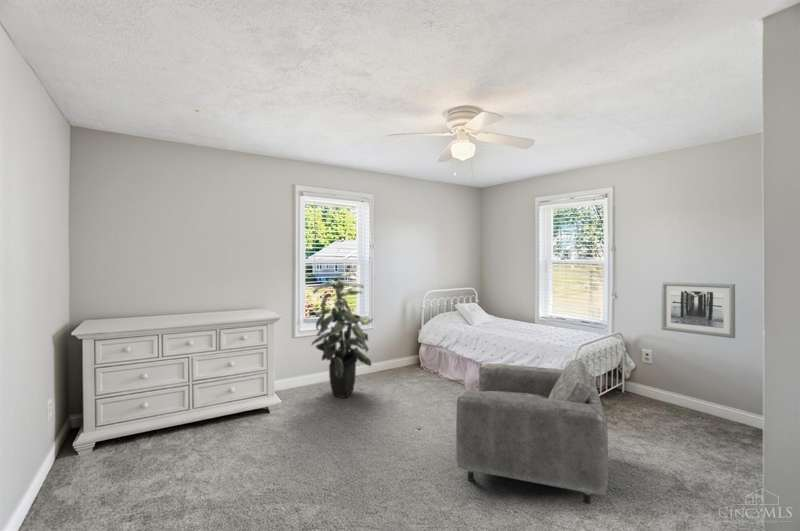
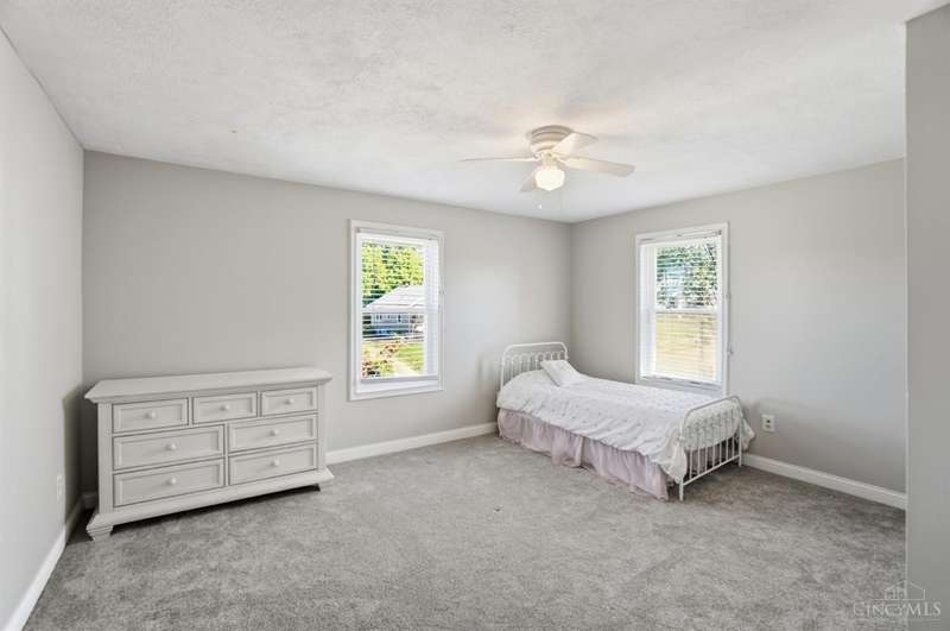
- wall art [660,281,736,339]
- armchair [455,357,609,505]
- indoor plant [310,272,375,399]
